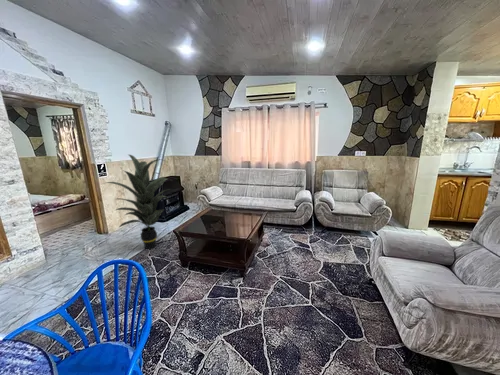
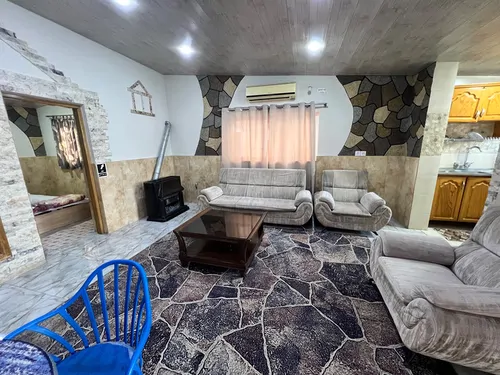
- indoor plant [102,154,173,250]
